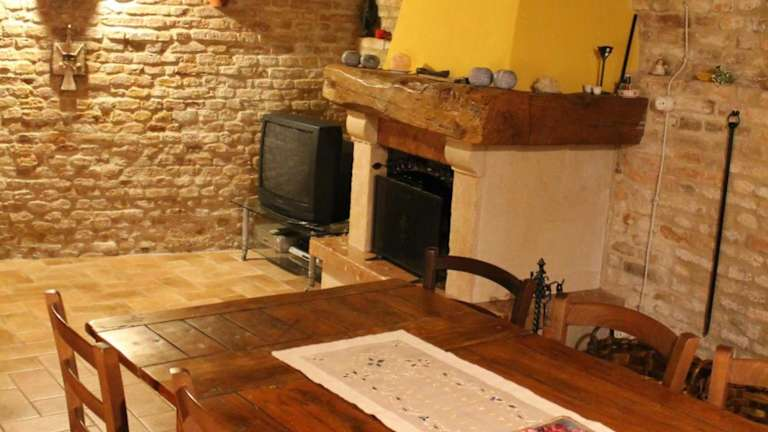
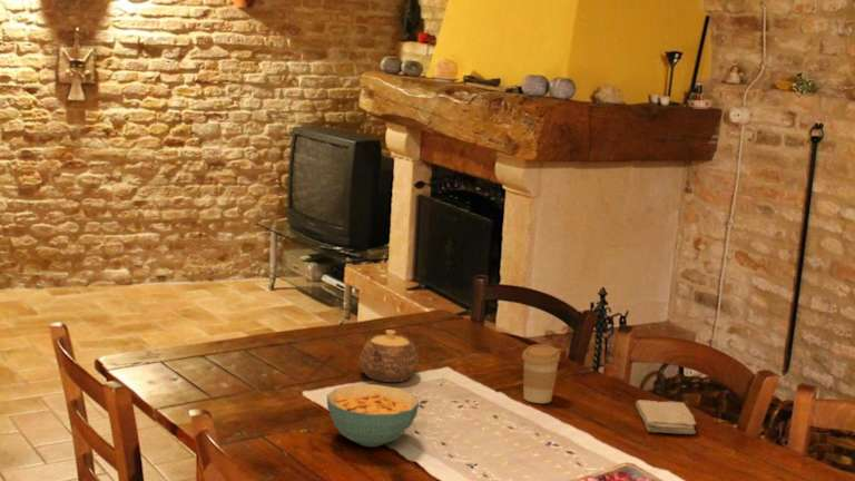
+ washcloth [635,399,697,435]
+ teapot [357,328,420,383]
+ cereal bowl [326,383,421,448]
+ coffee cup [521,343,561,404]
